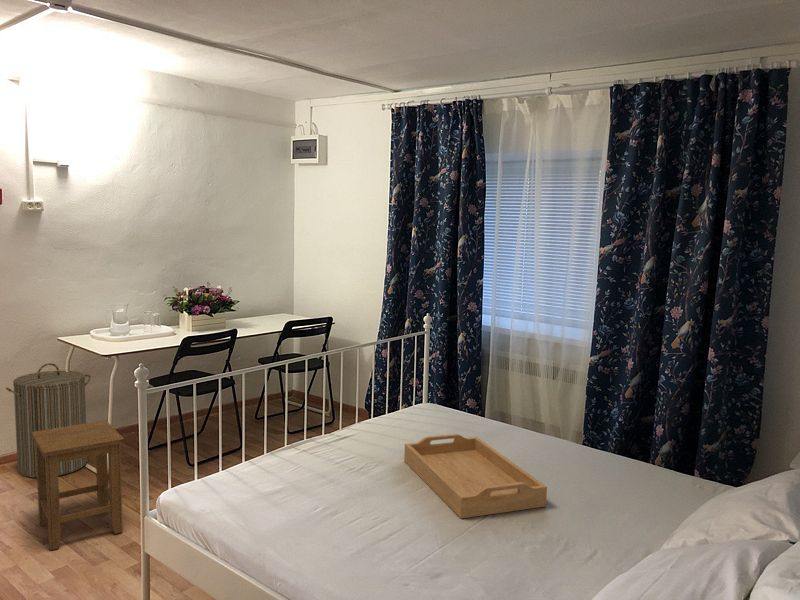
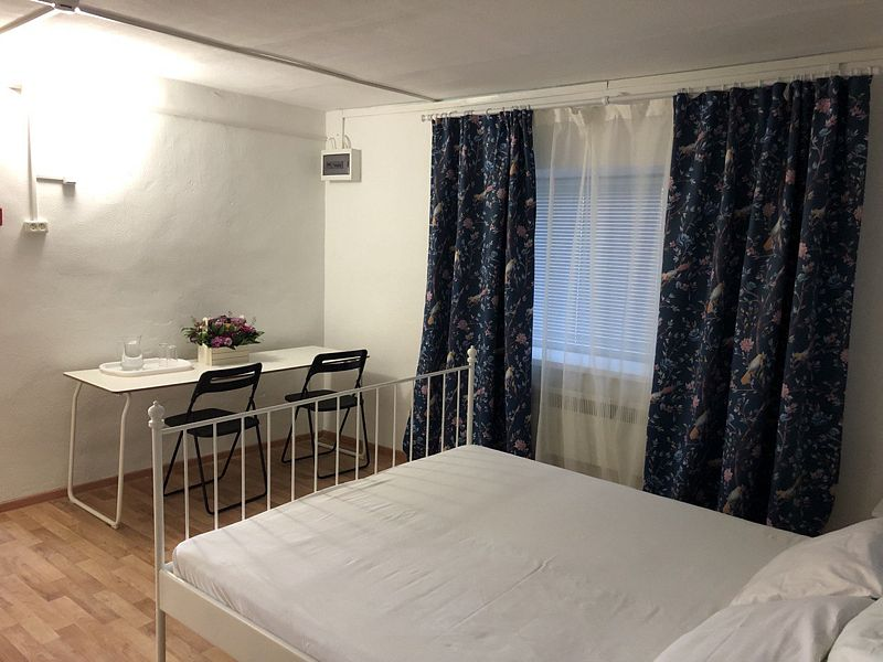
- stool [31,420,125,551]
- laundry hamper [5,362,92,479]
- serving tray [403,433,548,519]
